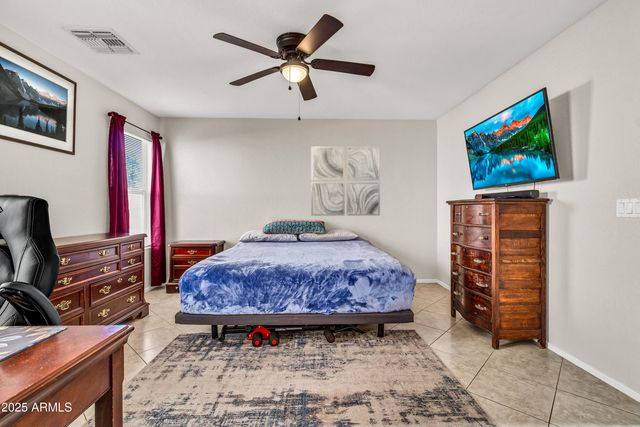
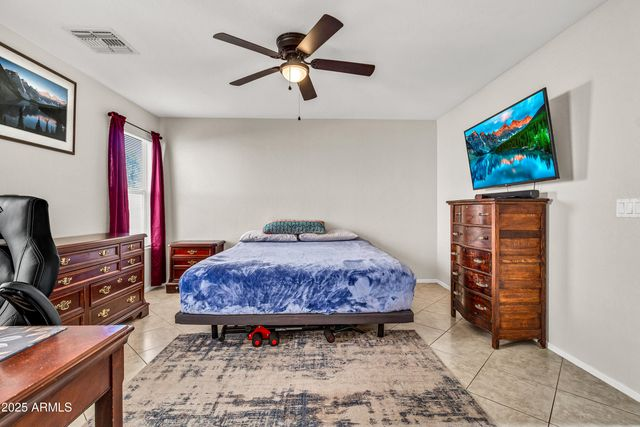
- wall art [310,145,381,217]
